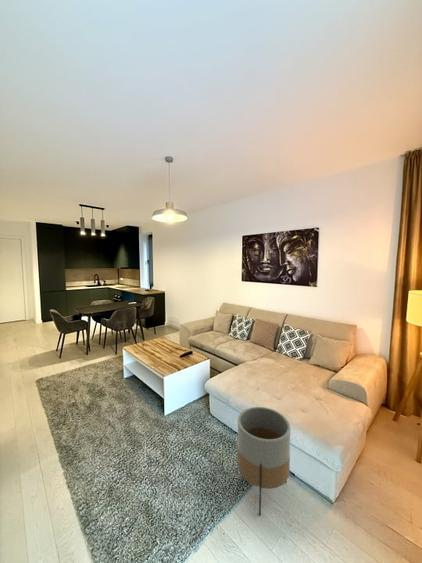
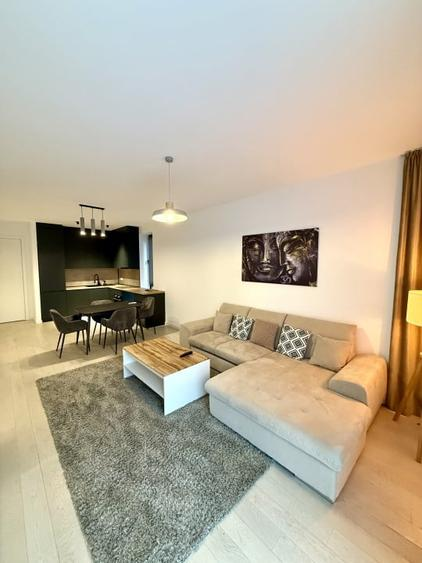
- planter [236,406,291,517]
